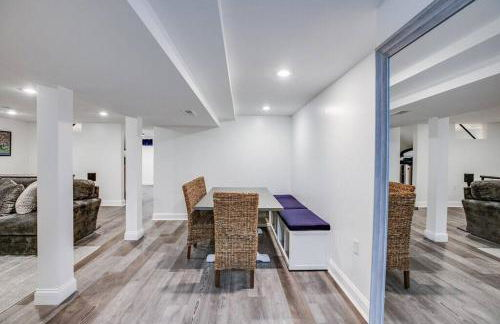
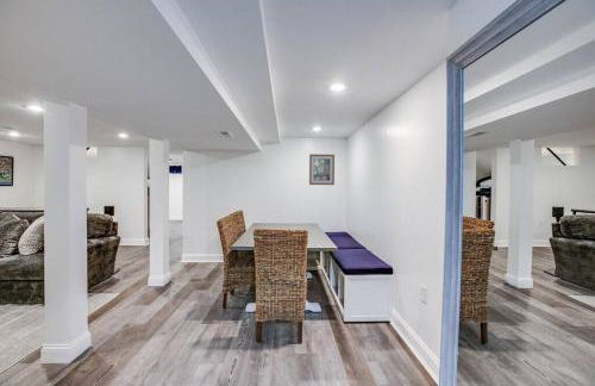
+ wall art [308,152,336,186]
